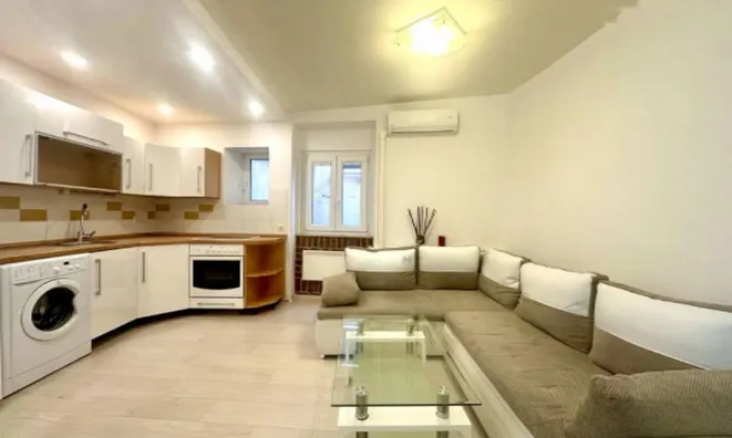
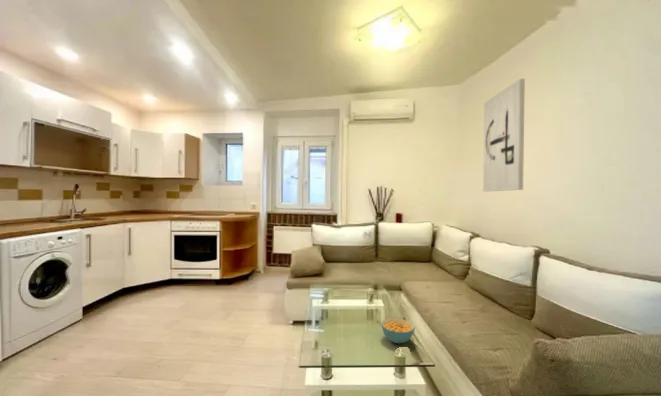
+ wall art [482,78,526,192]
+ cereal bowl [380,317,416,344]
